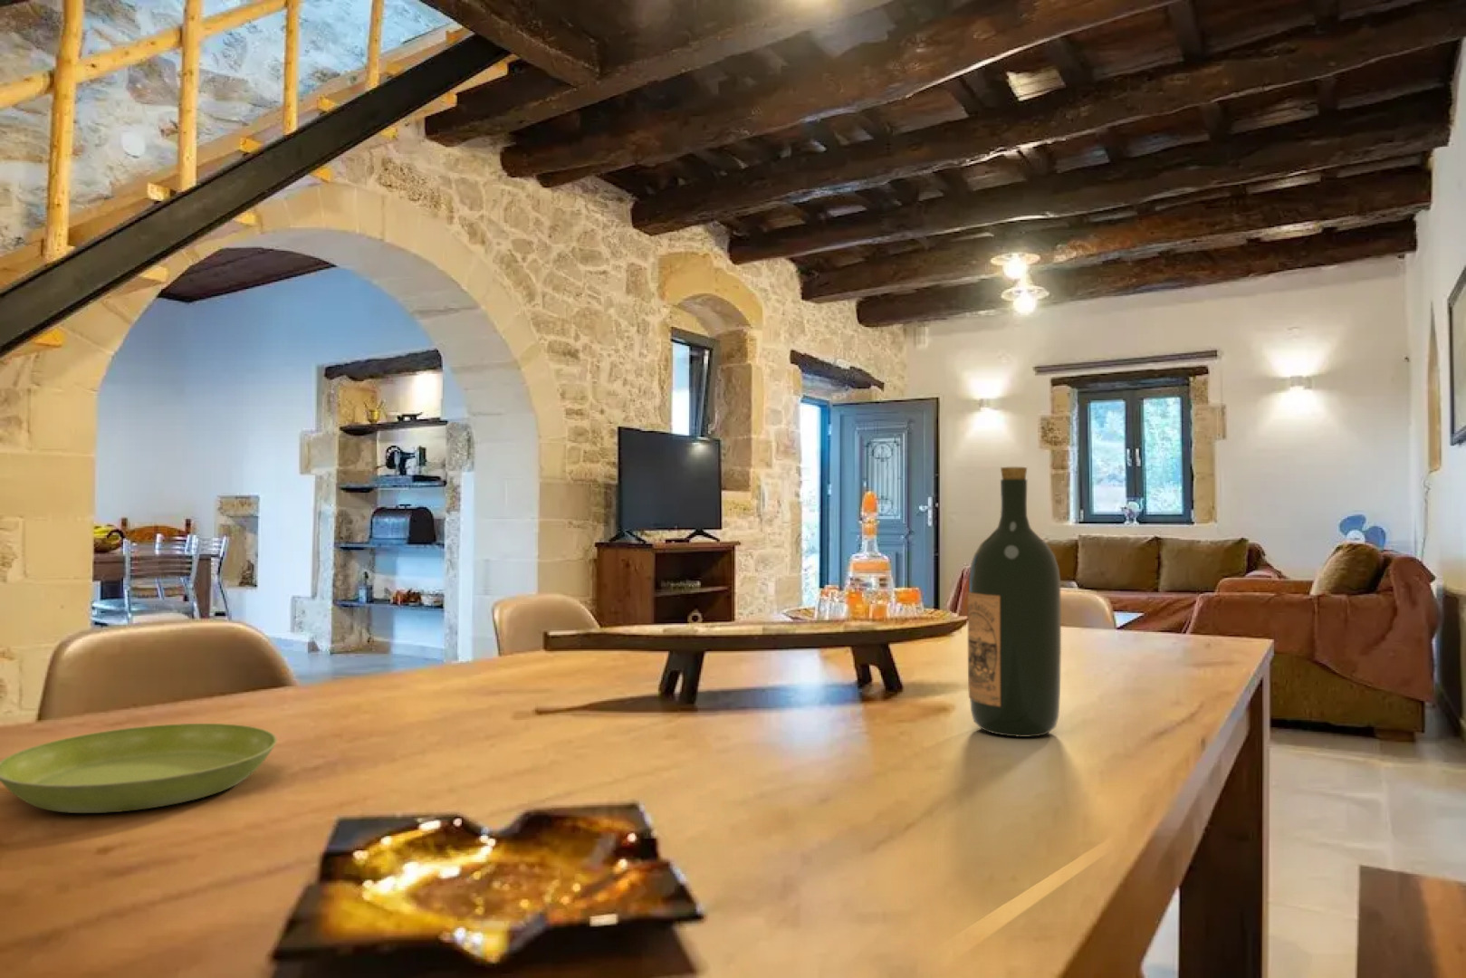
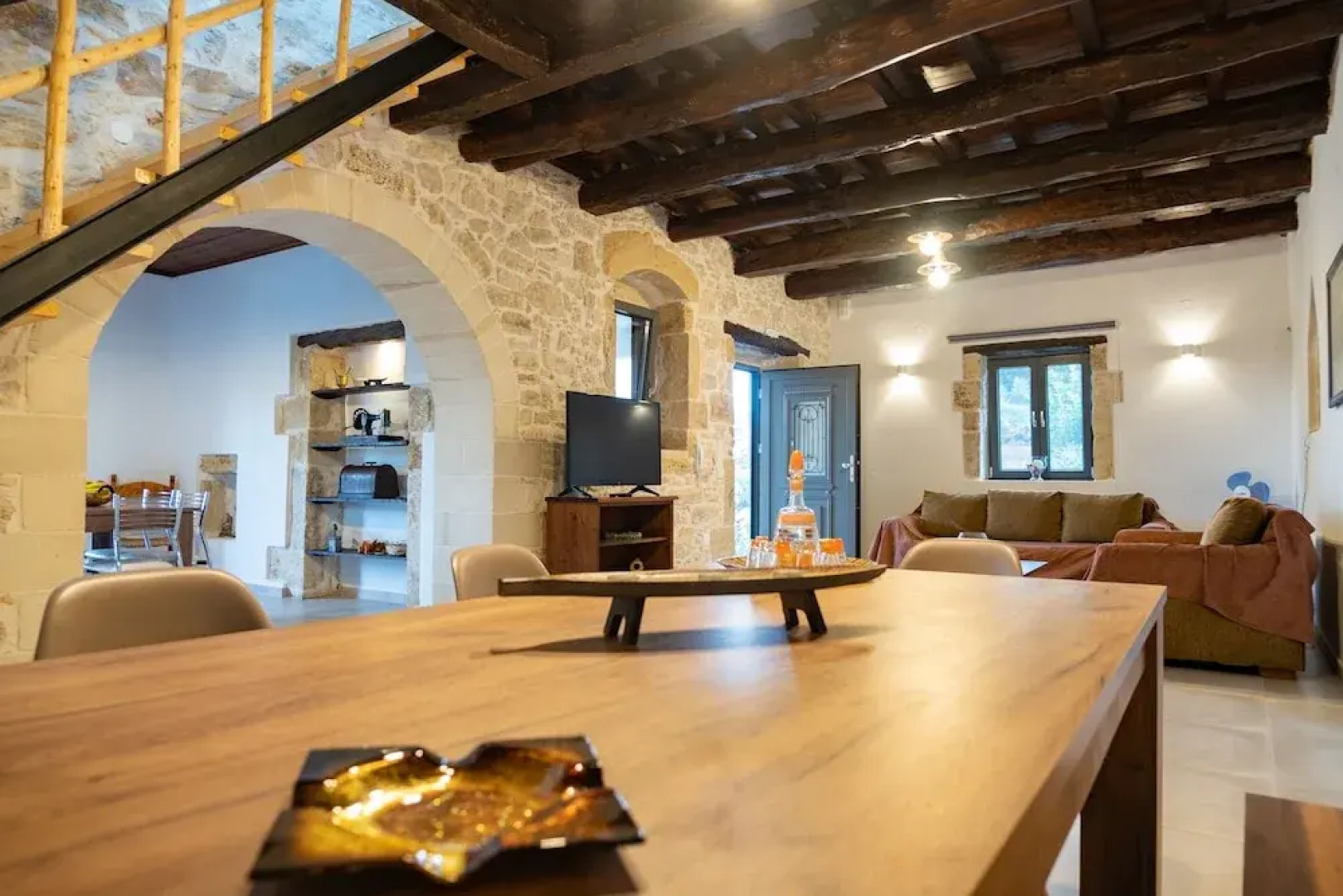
- wine bottle [967,466,1062,738]
- saucer [0,723,278,814]
